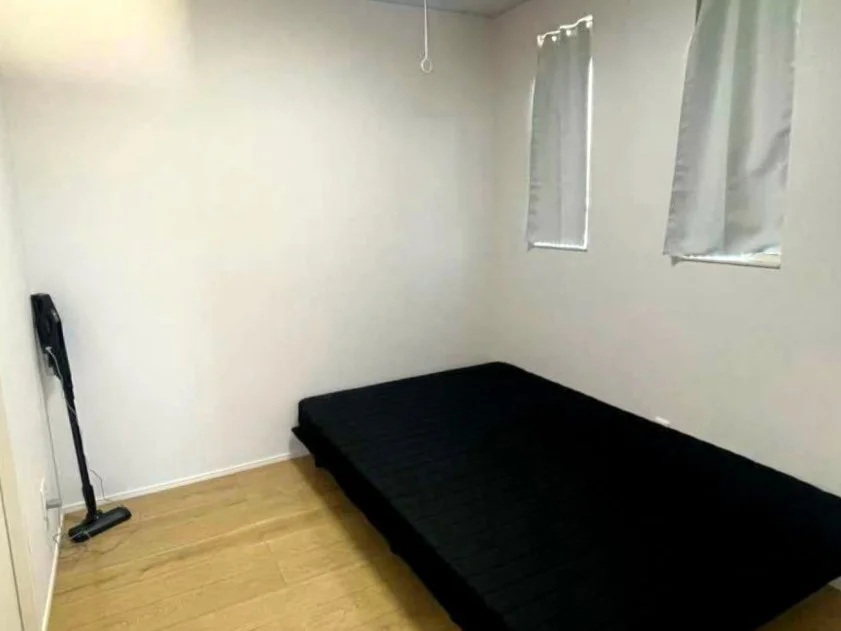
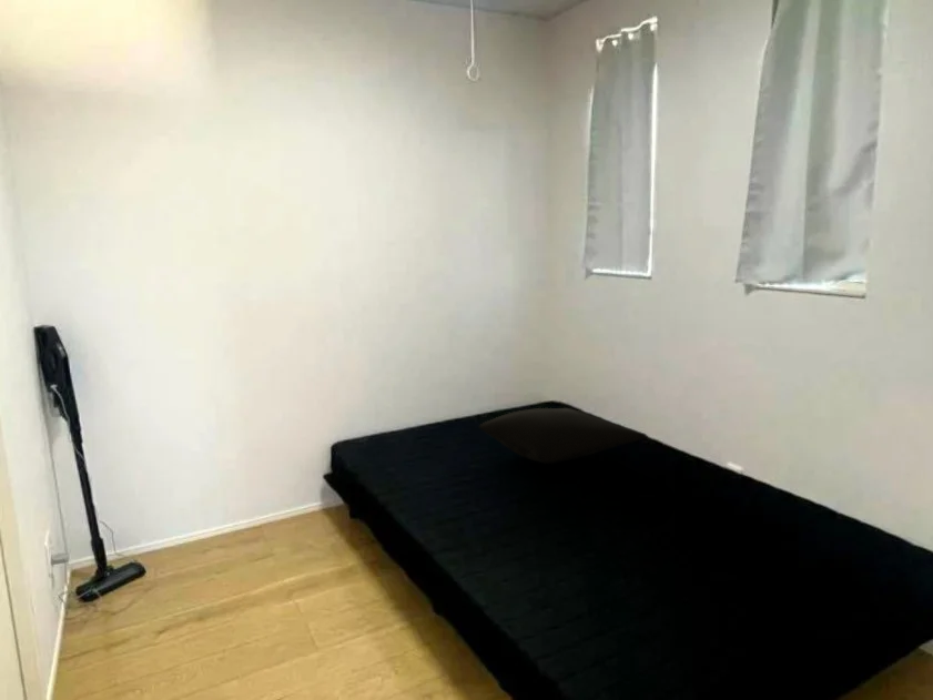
+ pillow [478,407,648,465]
